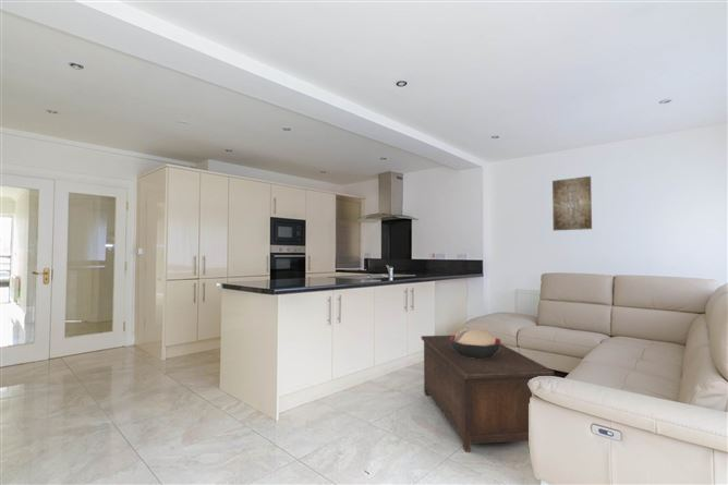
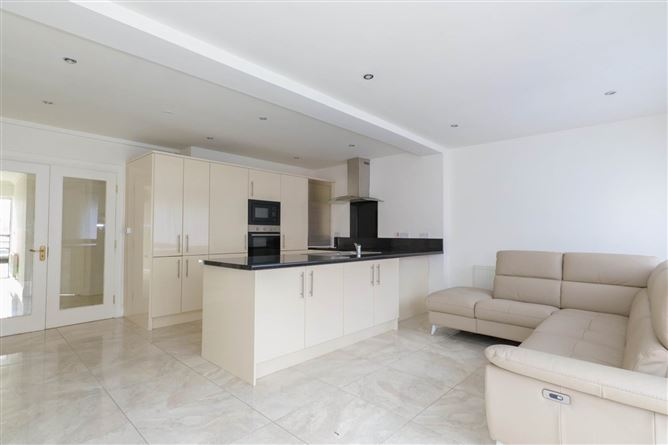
- decorative bowl [450,327,501,359]
- wall art [551,175,593,232]
- cabinet [421,335,555,453]
